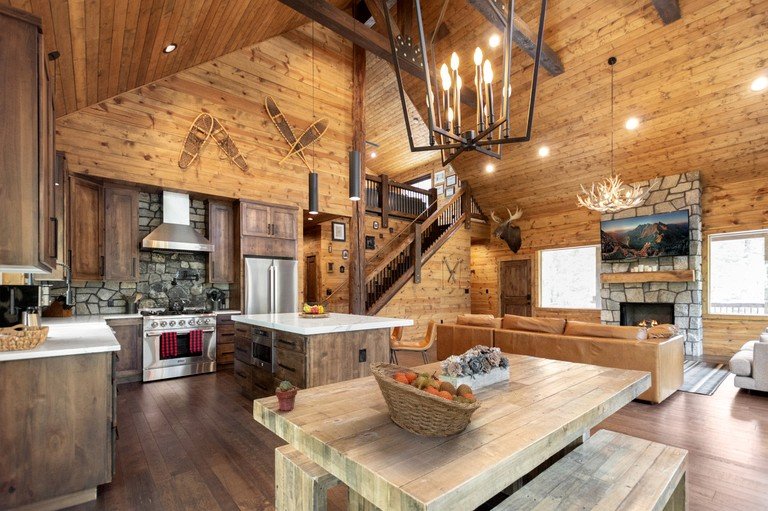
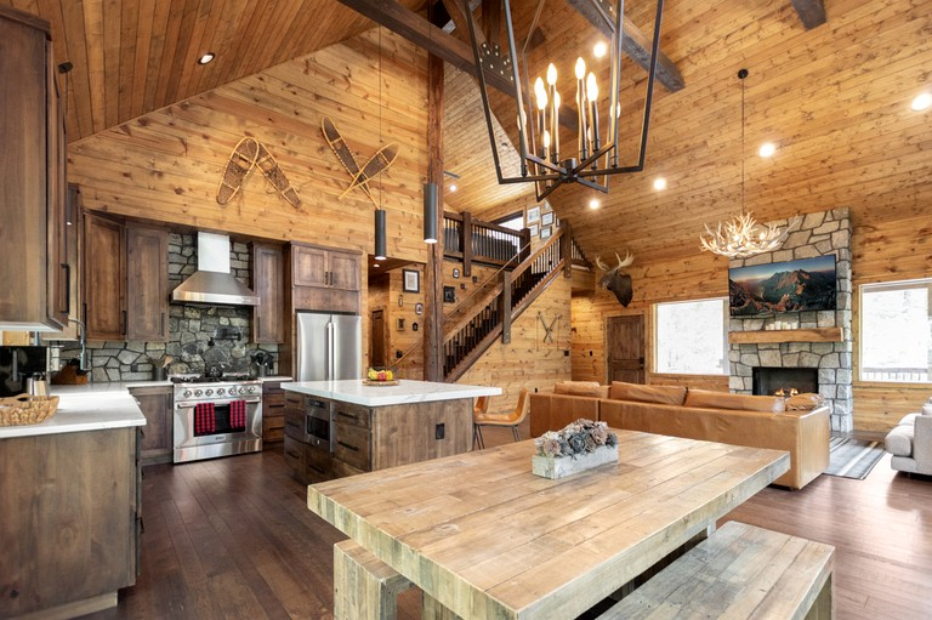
- potted succulent [275,380,298,412]
- fruit basket [368,361,482,438]
